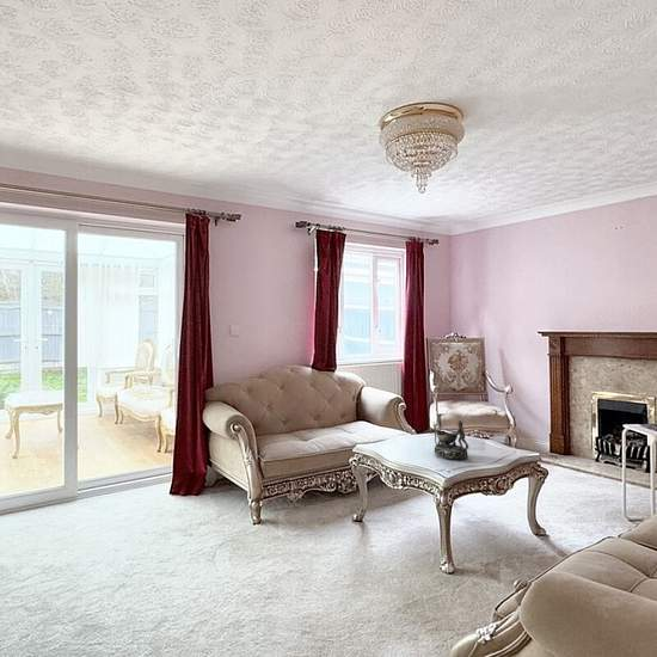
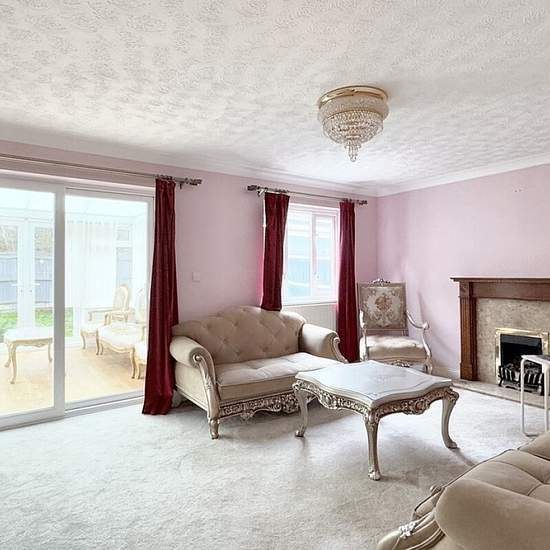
- decorative bowl [428,418,469,461]
